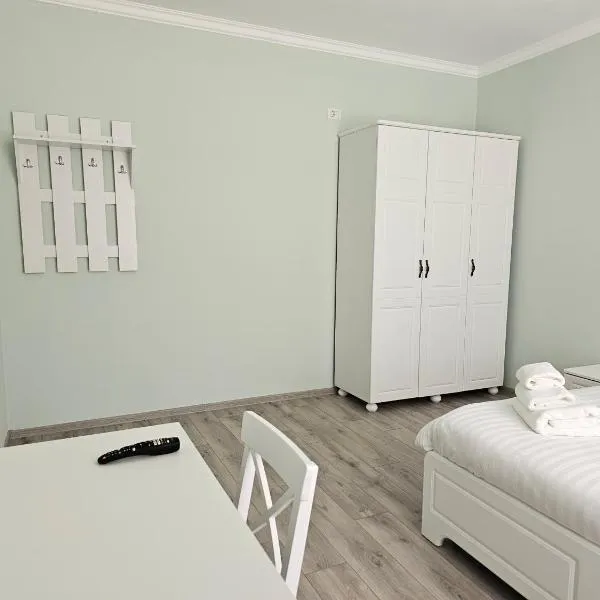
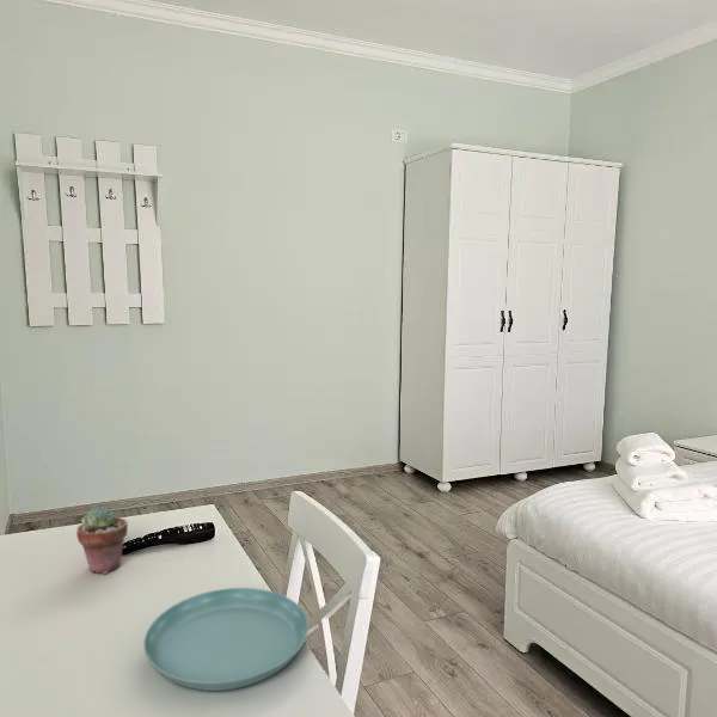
+ saucer [142,587,310,692]
+ potted succulent [75,505,129,576]
